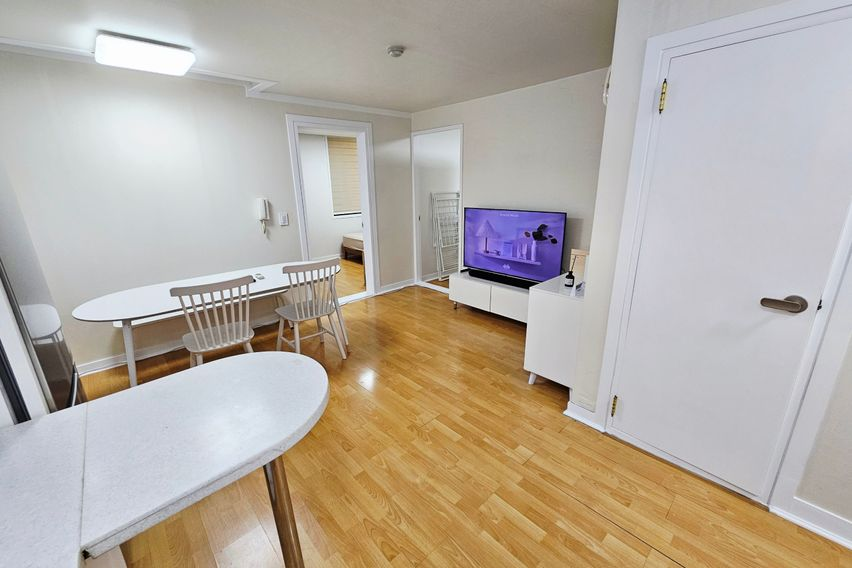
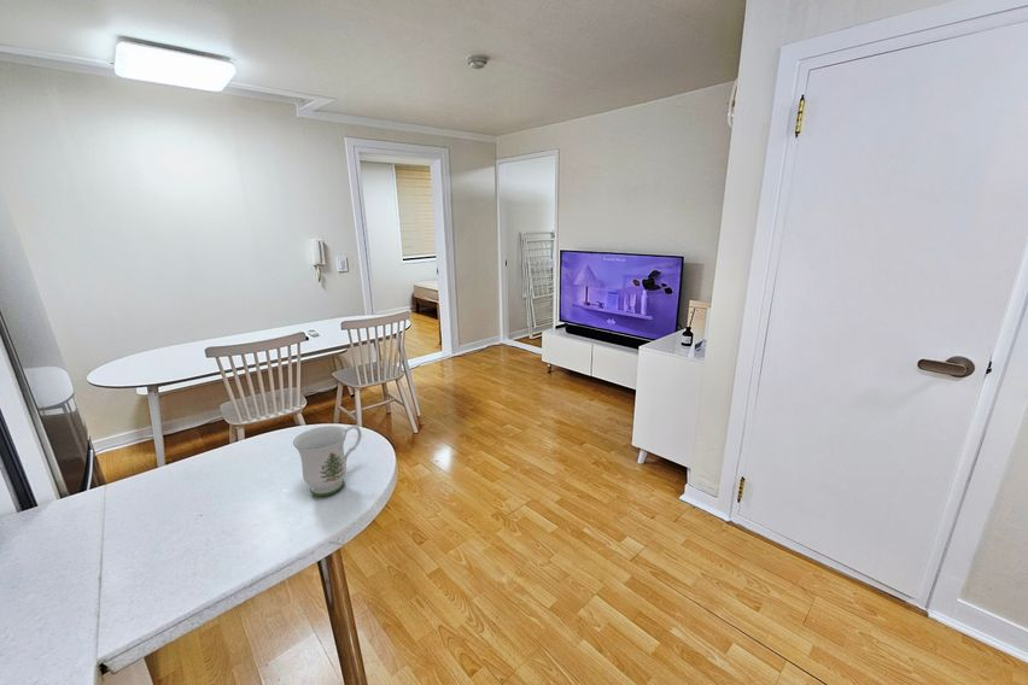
+ mug [292,425,363,497]
